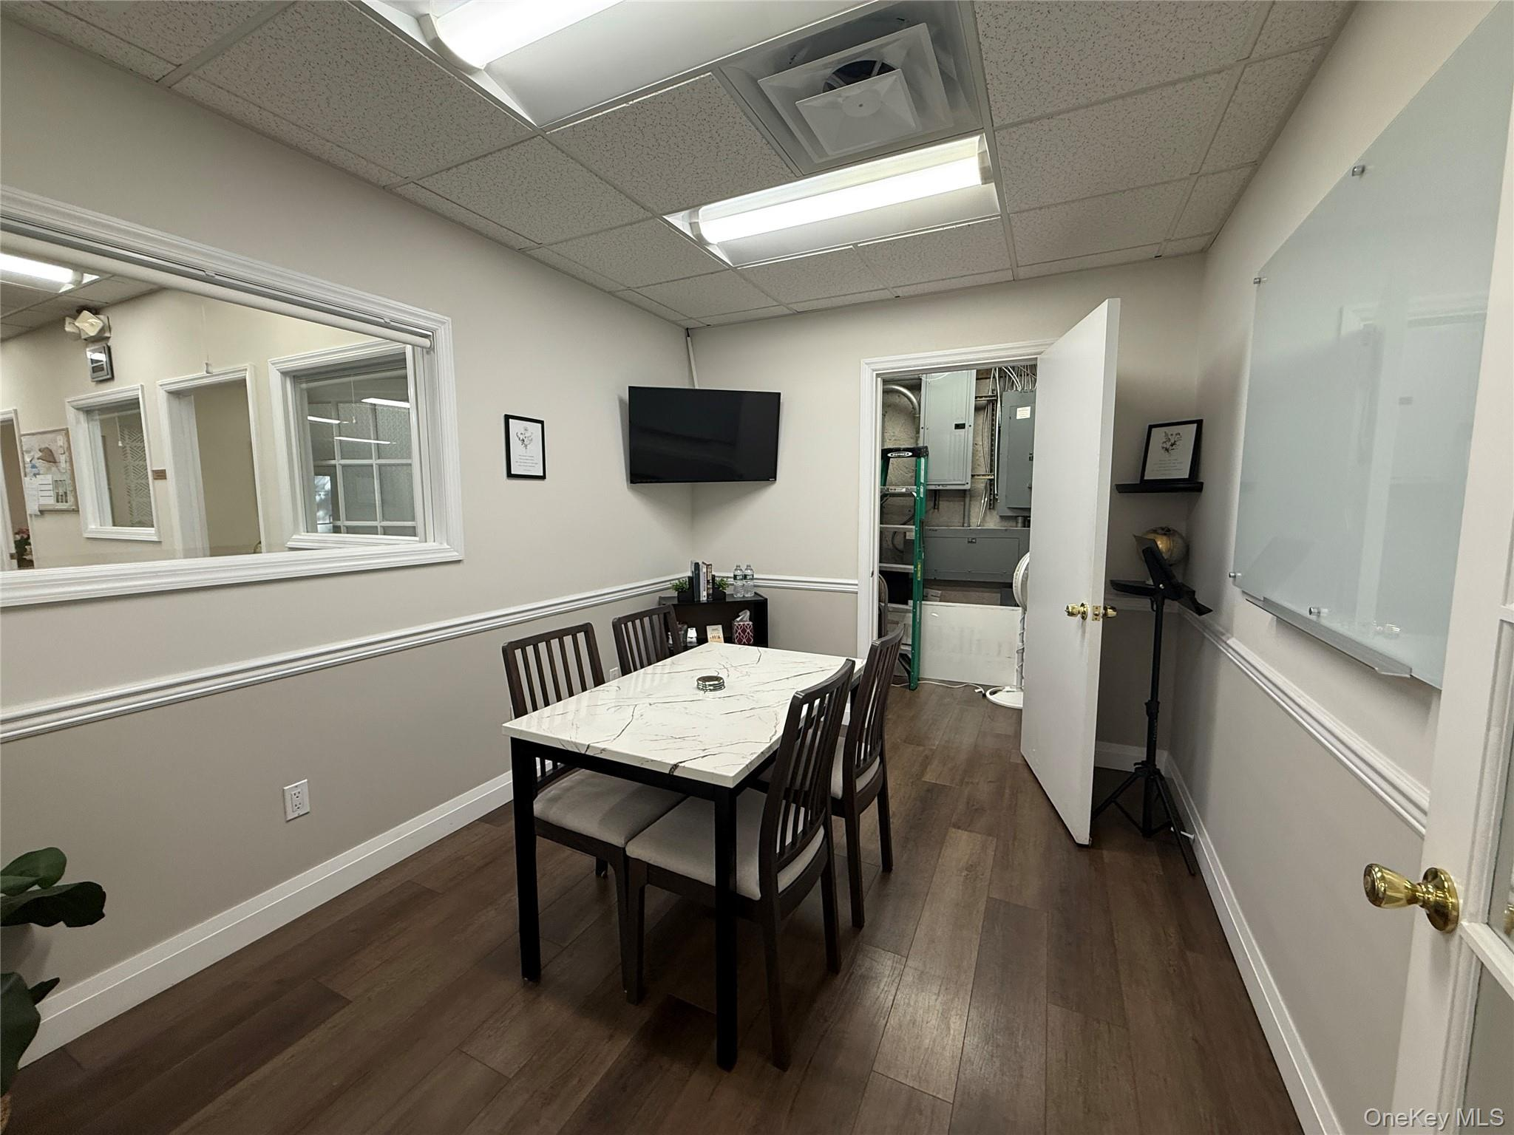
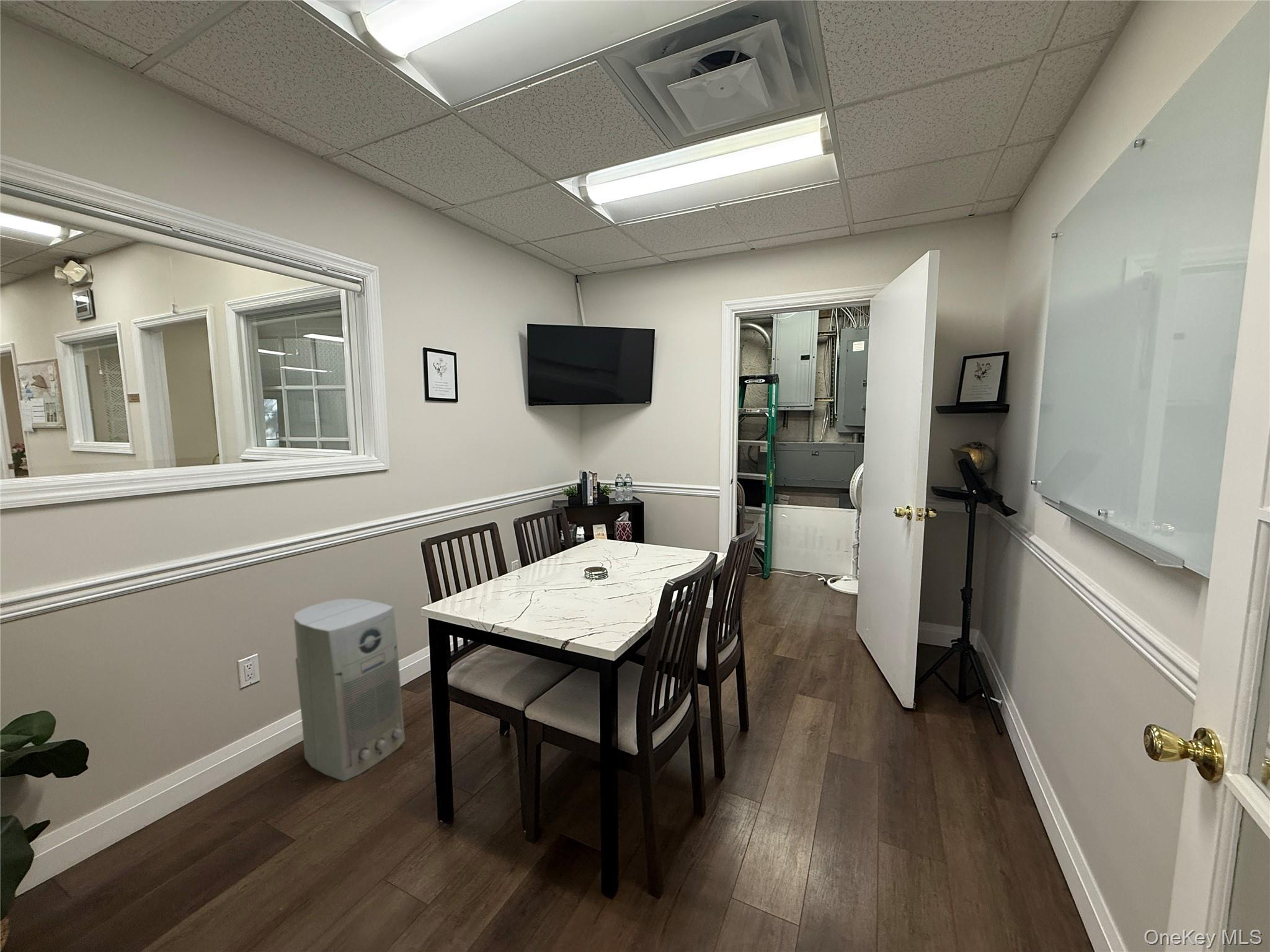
+ air purifier [293,598,406,782]
